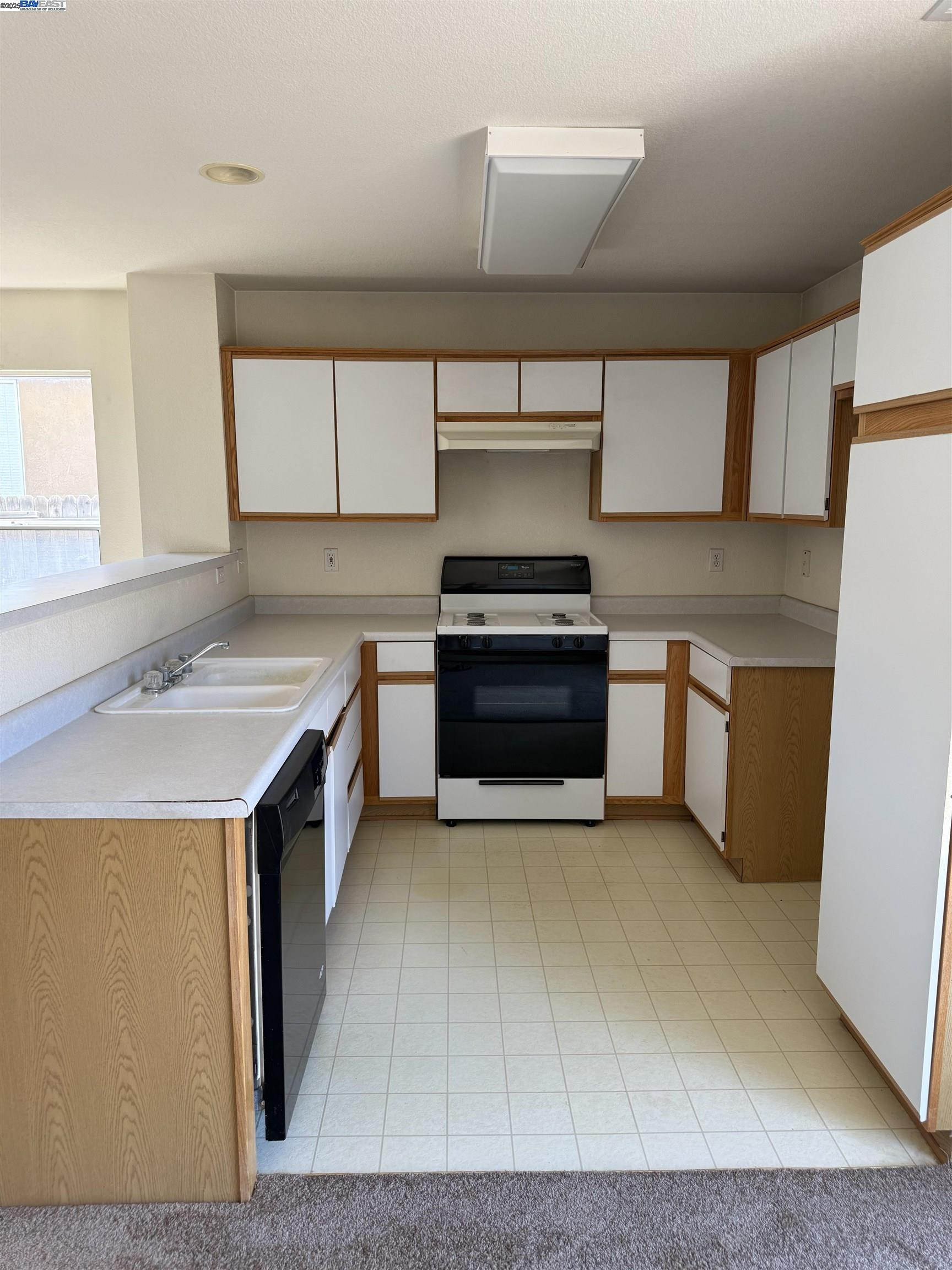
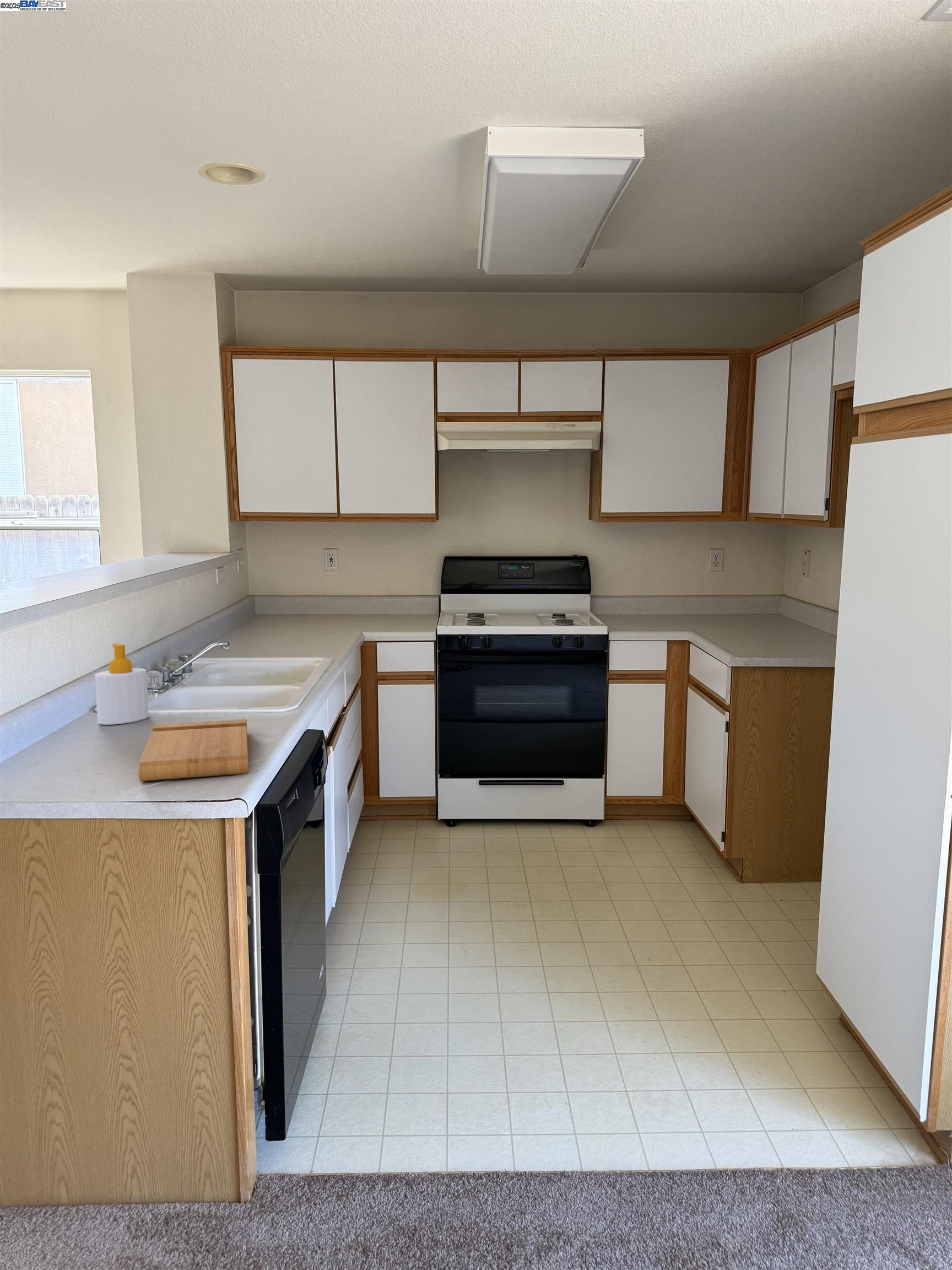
+ soap bottle [94,643,149,725]
+ cutting board [138,719,249,782]
